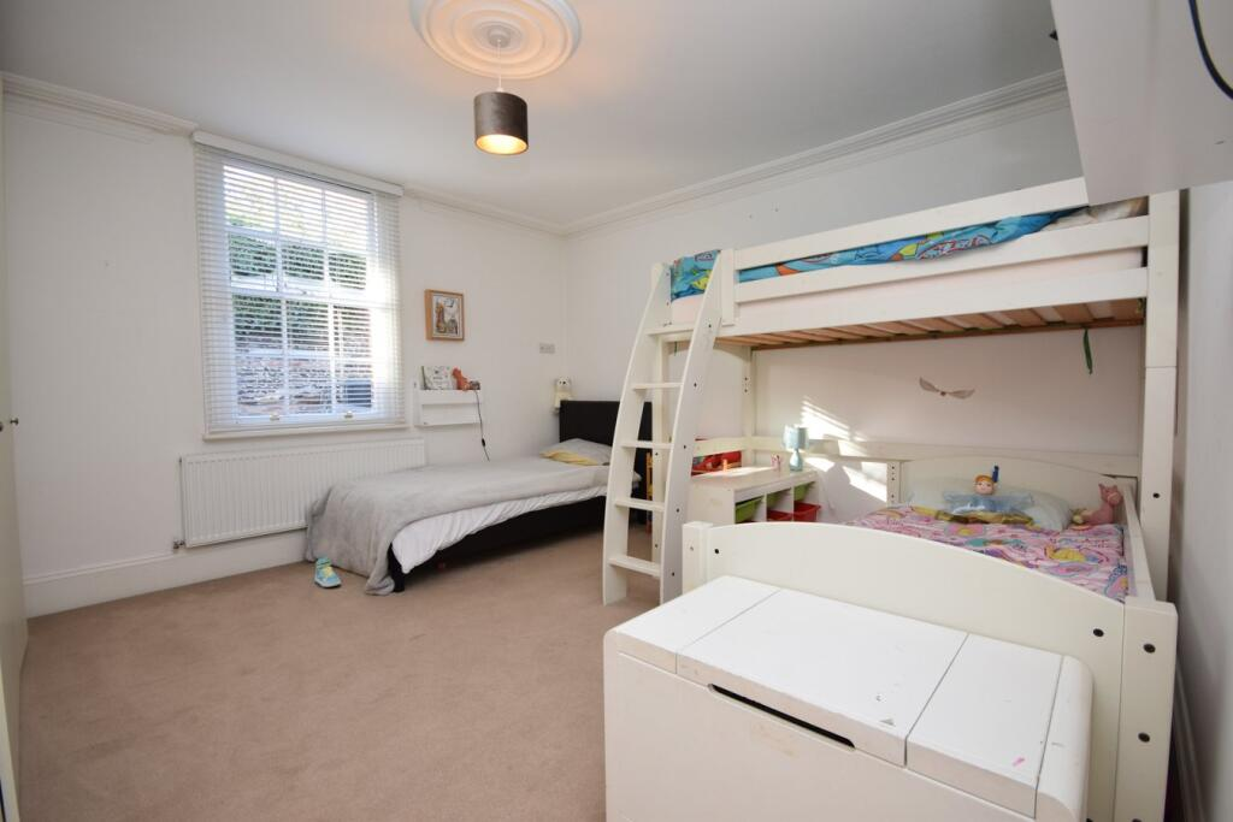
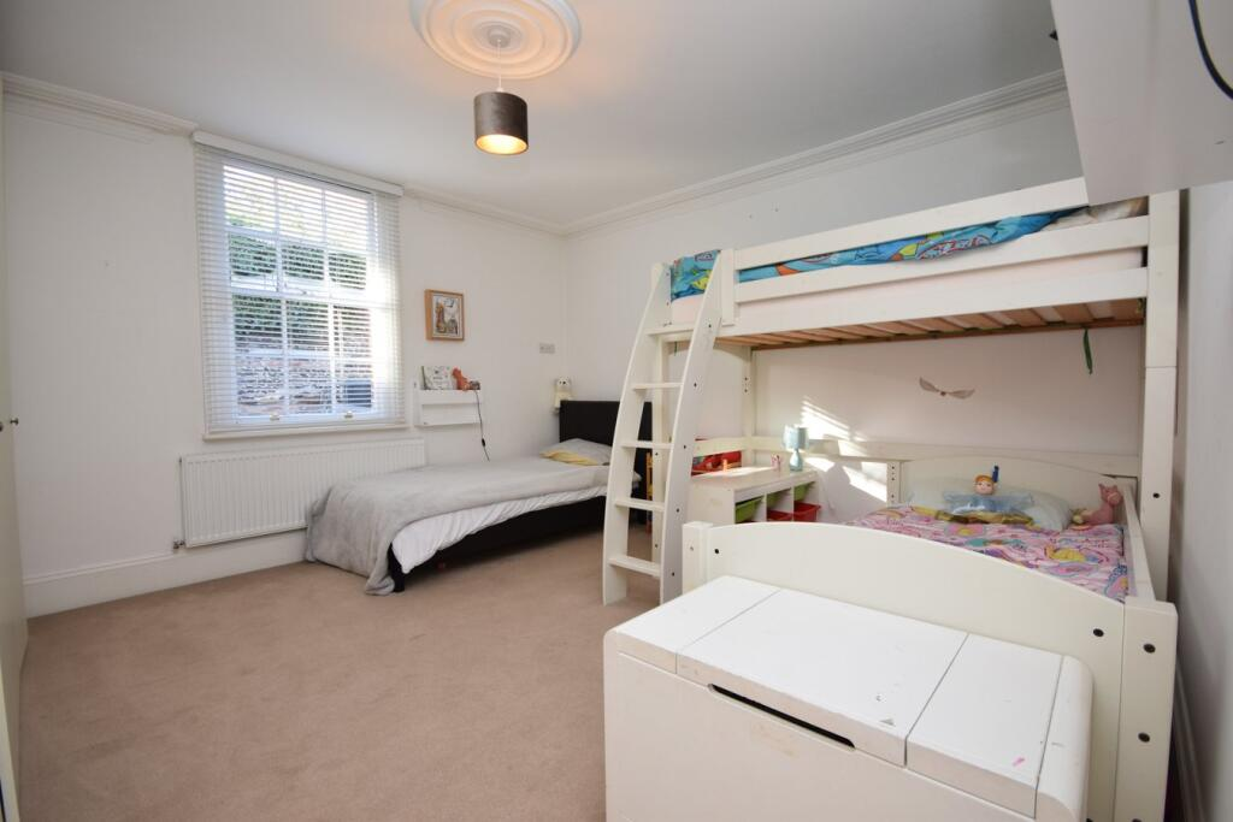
- sneaker [314,555,342,589]
